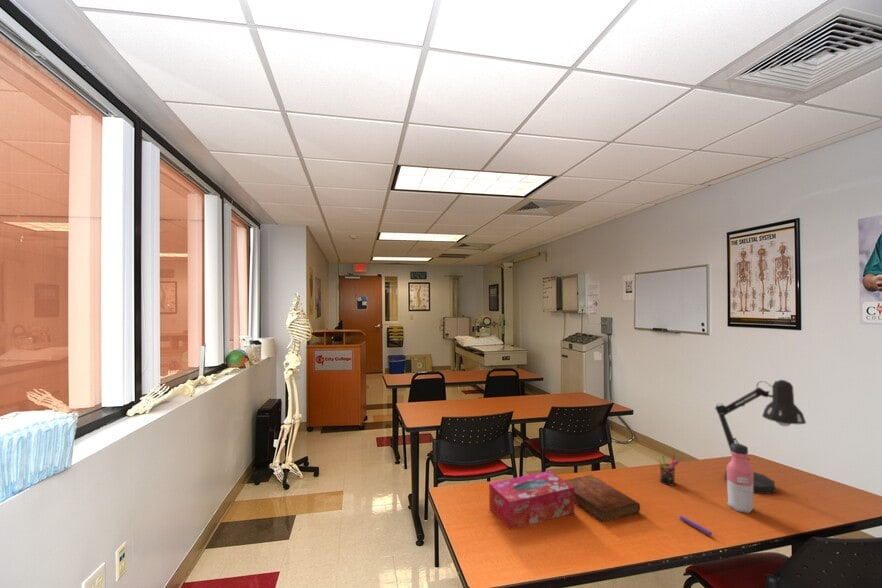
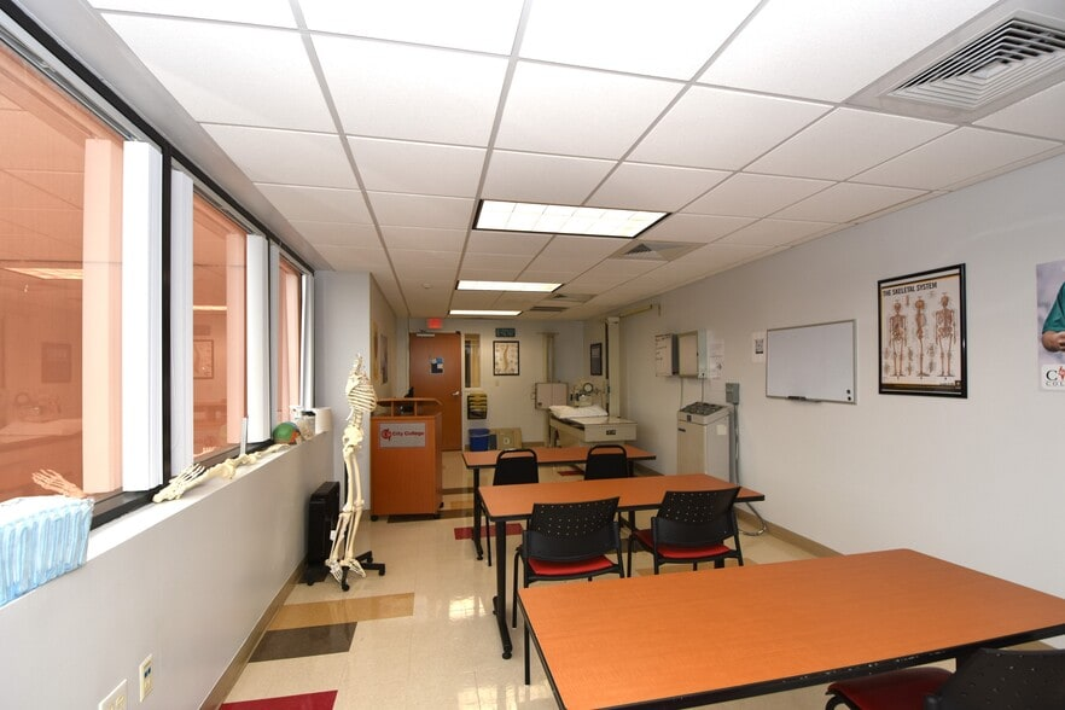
- tissue box [488,470,576,530]
- desk lamp [714,379,807,495]
- bible [564,474,641,523]
- pen holder [656,454,680,486]
- pen [676,514,714,537]
- water bottle [725,443,755,514]
